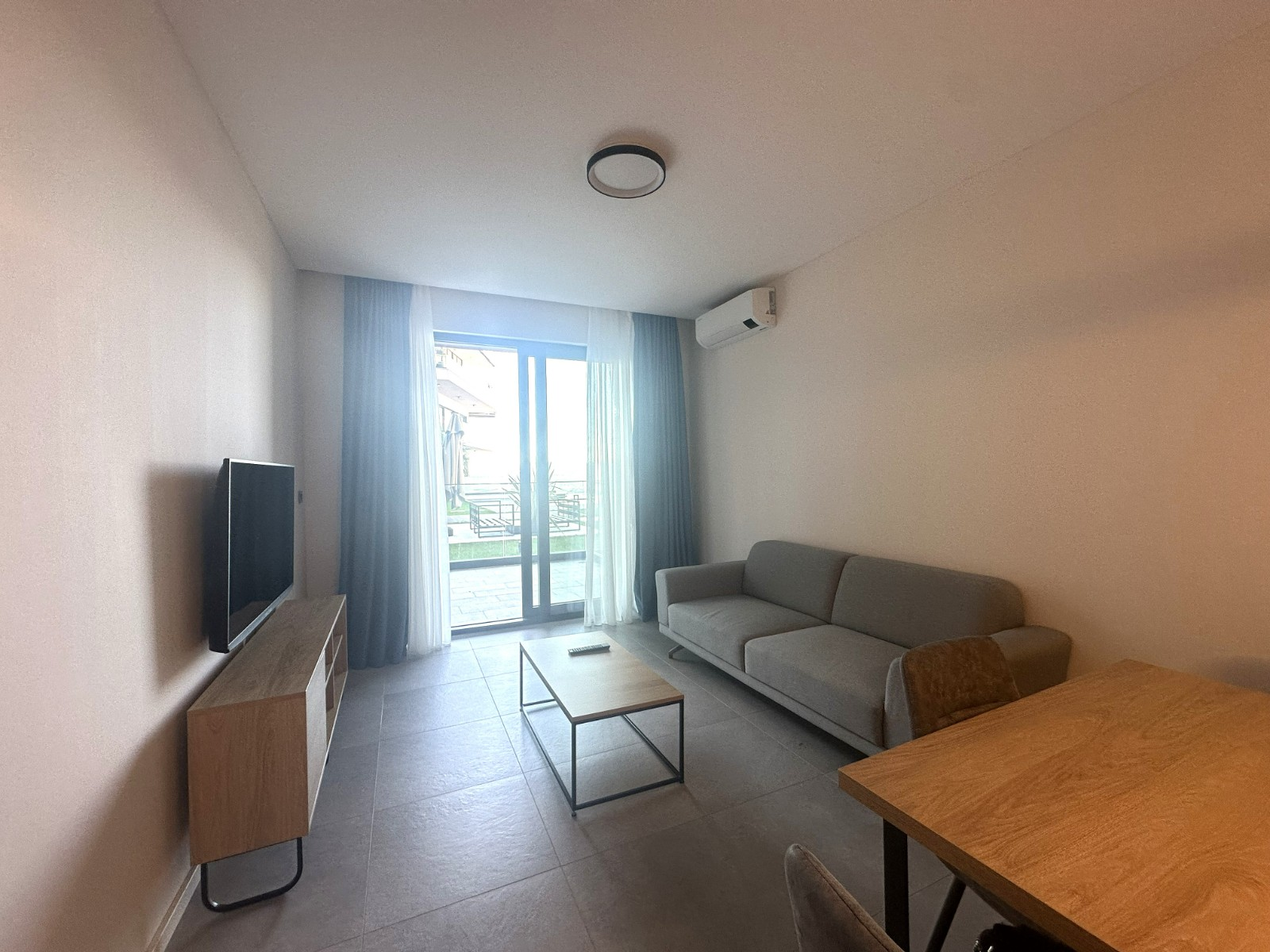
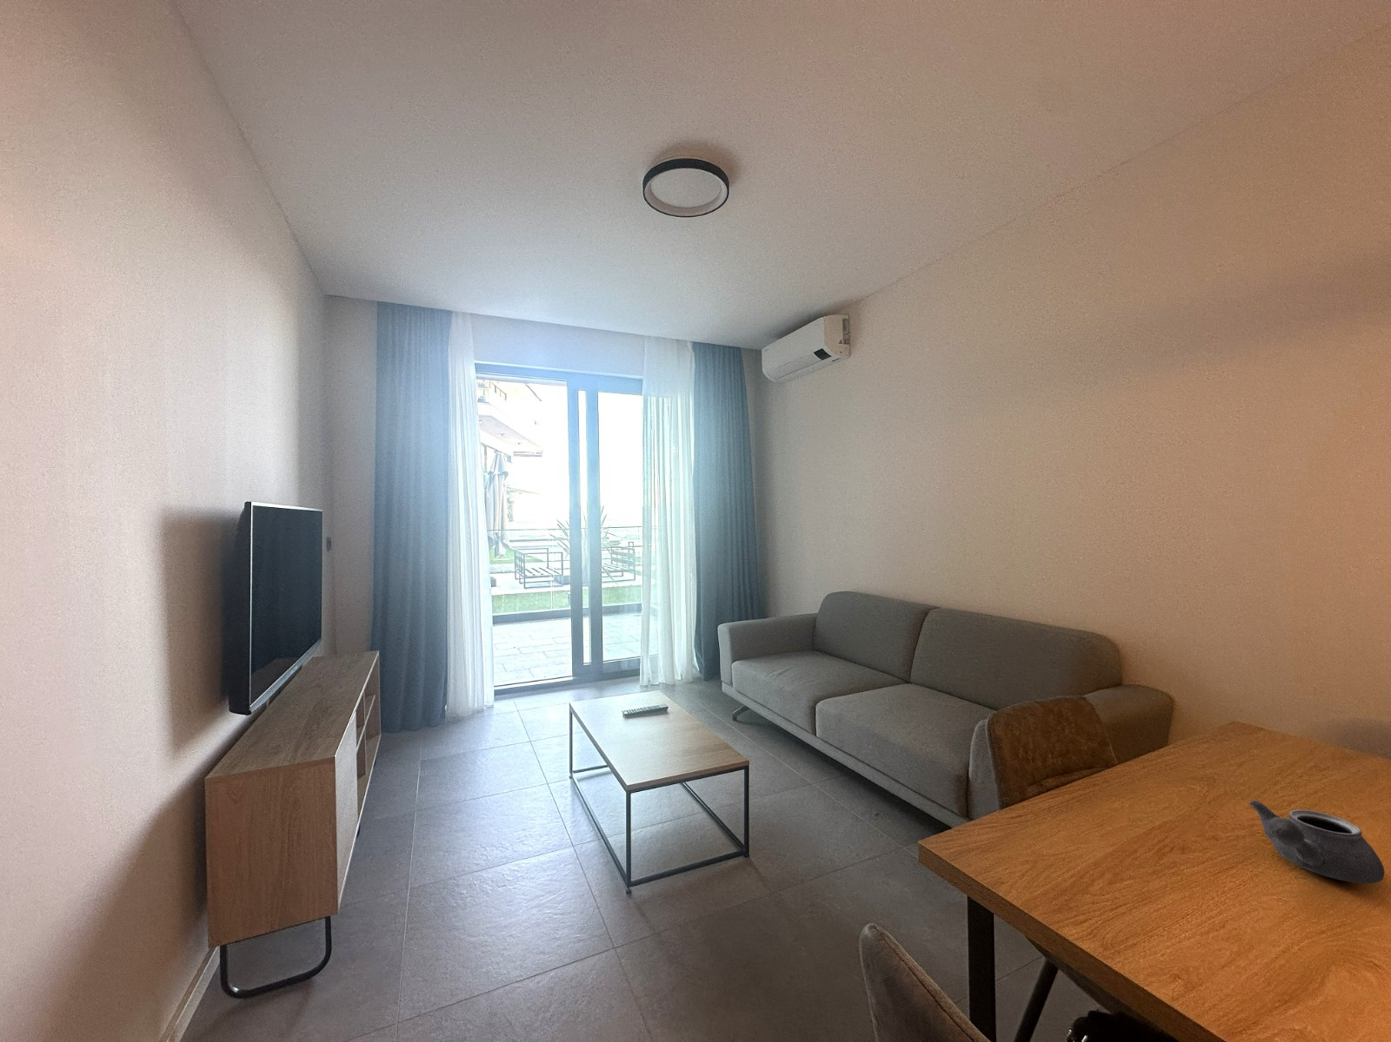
+ teapot [1249,799,1384,884]
